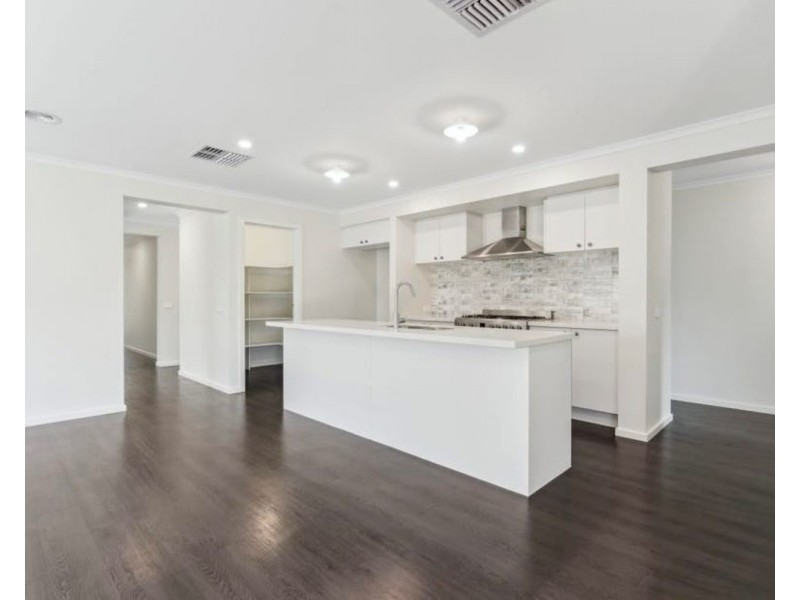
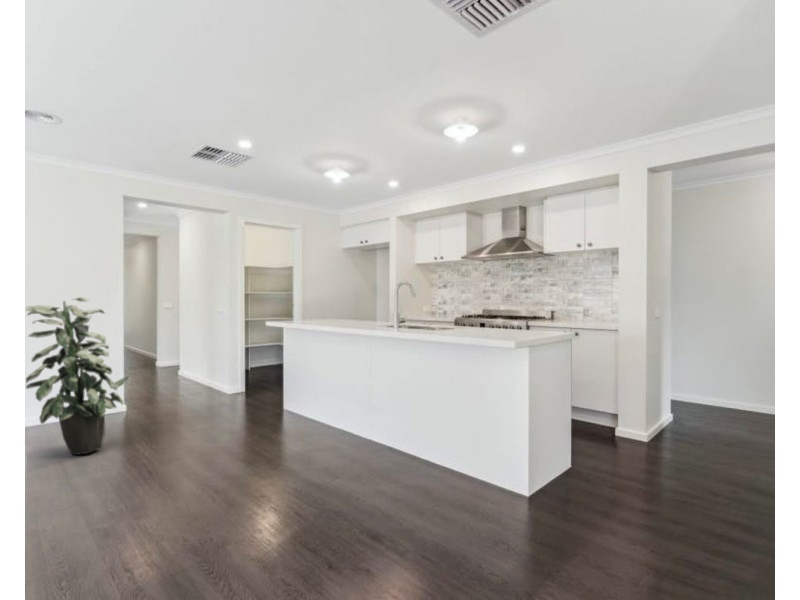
+ indoor plant [25,296,130,456]
